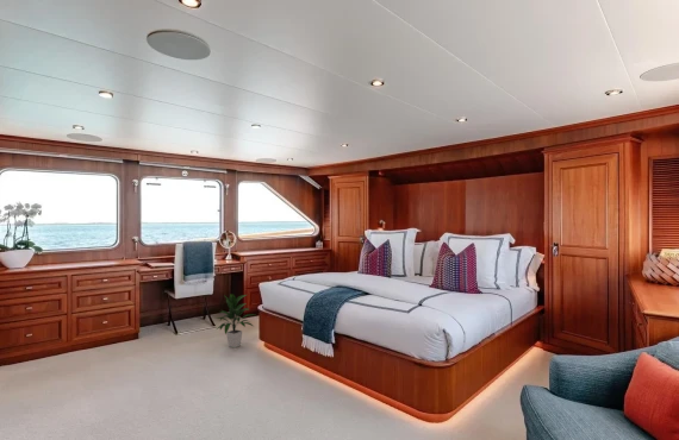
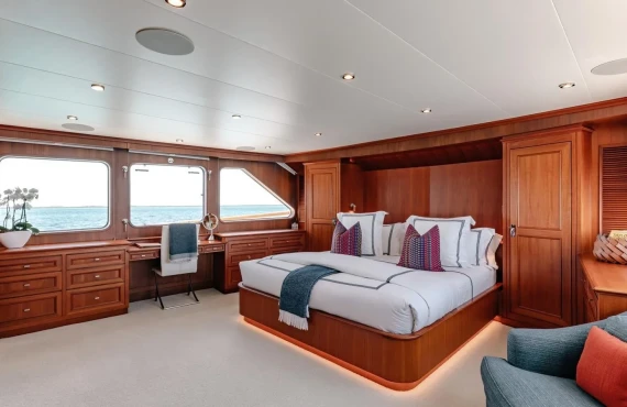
- indoor plant [214,293,255,348]
